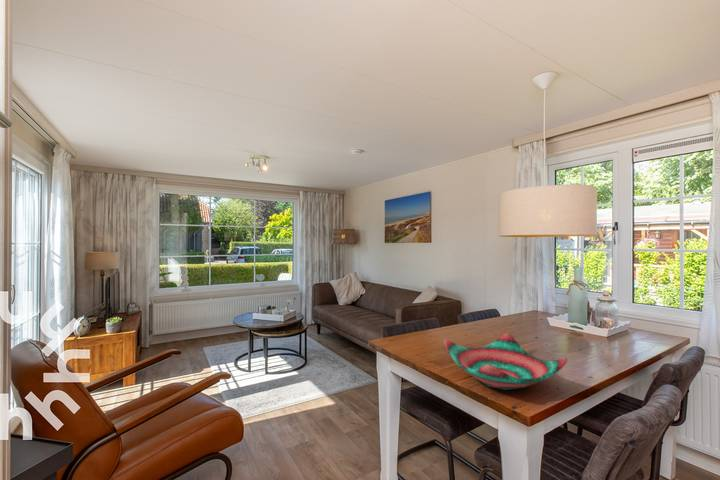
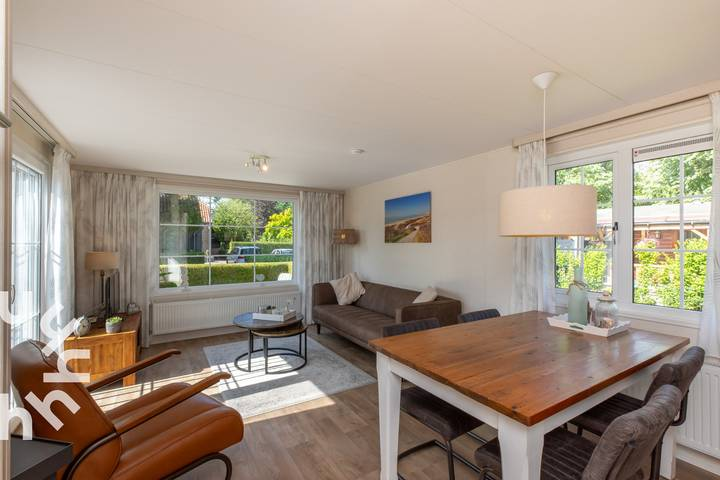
- decorative bowl [443,332,568,391]
